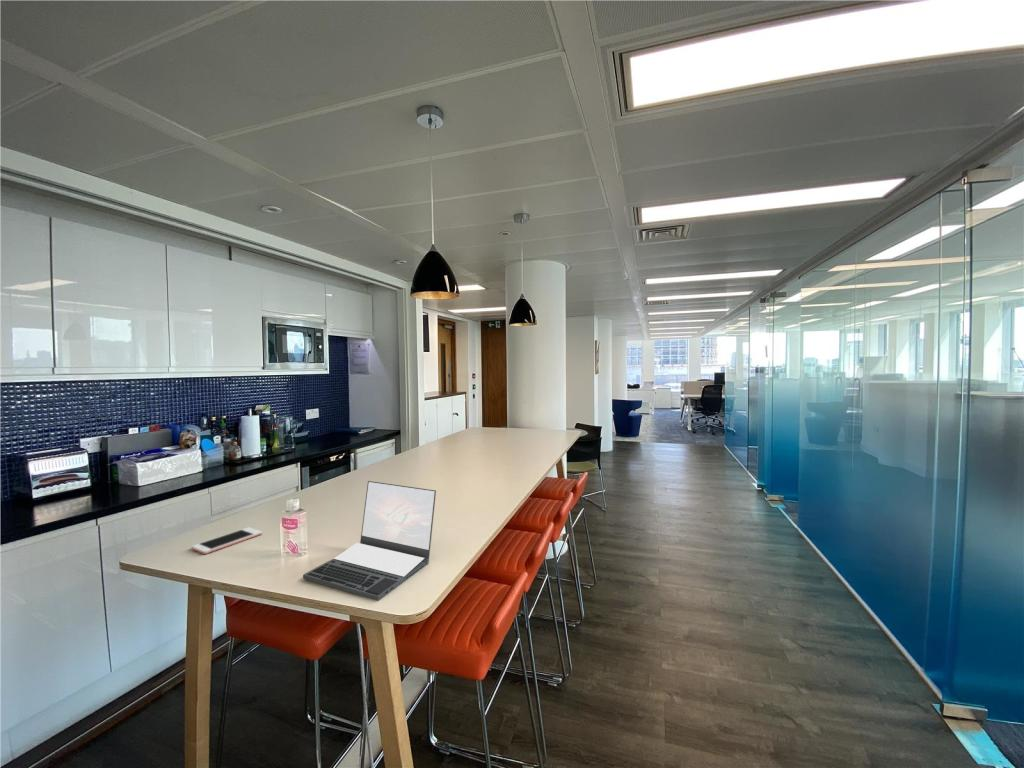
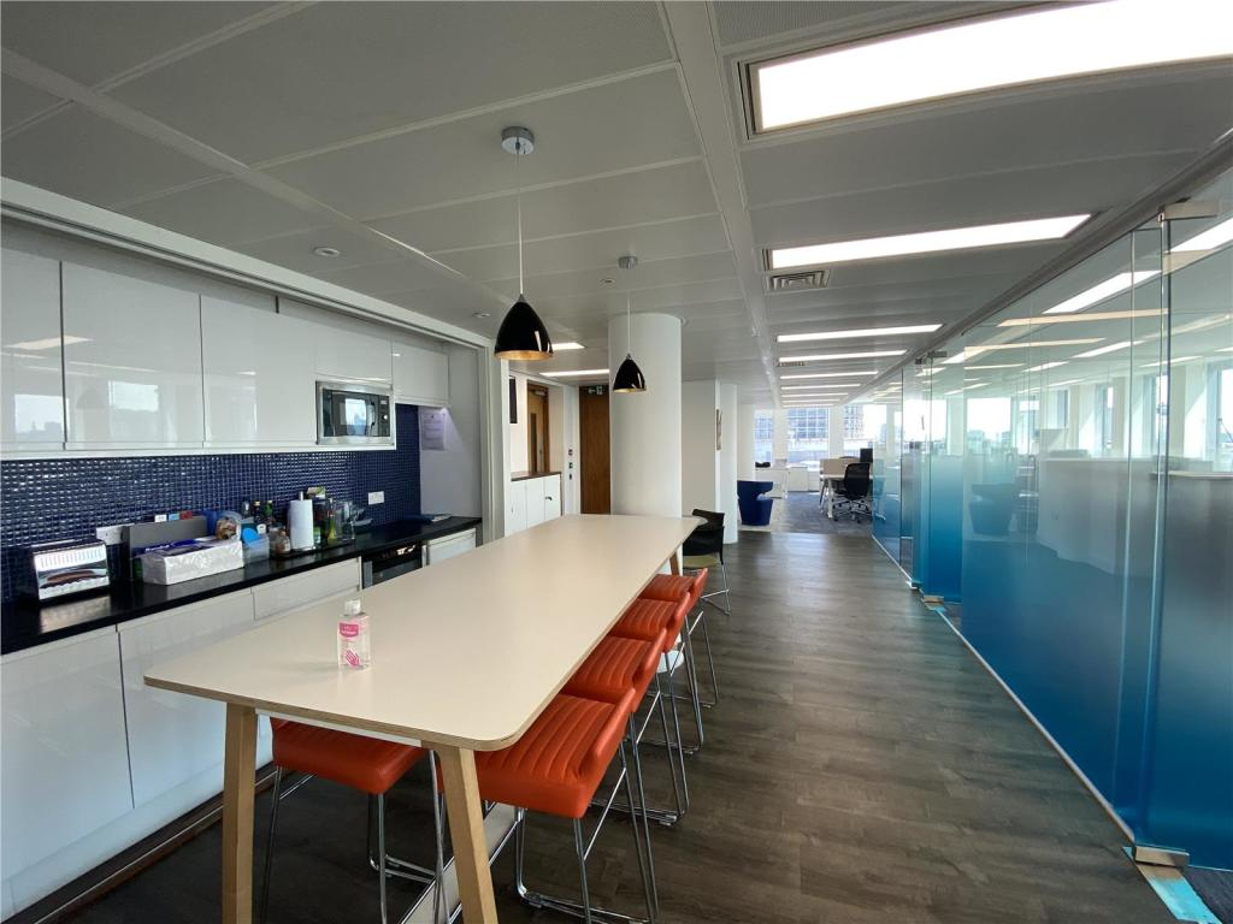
- cell phone [191,526,263,555]
- laptop [302,480,437,602]
